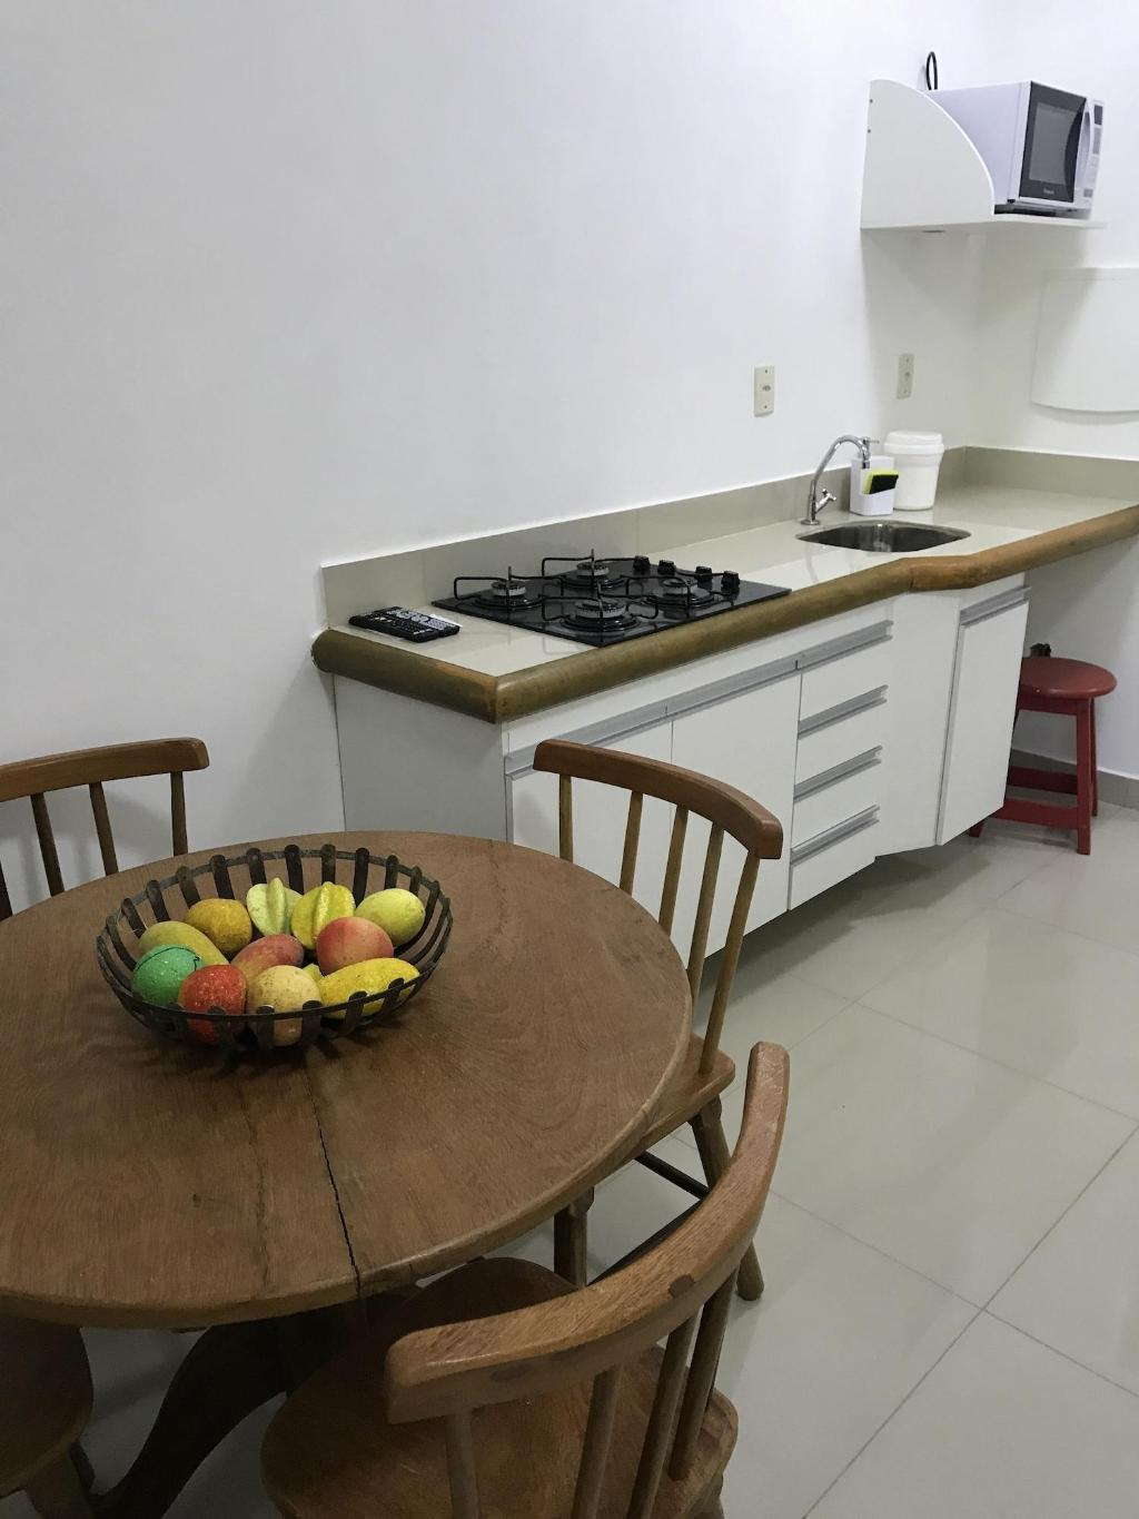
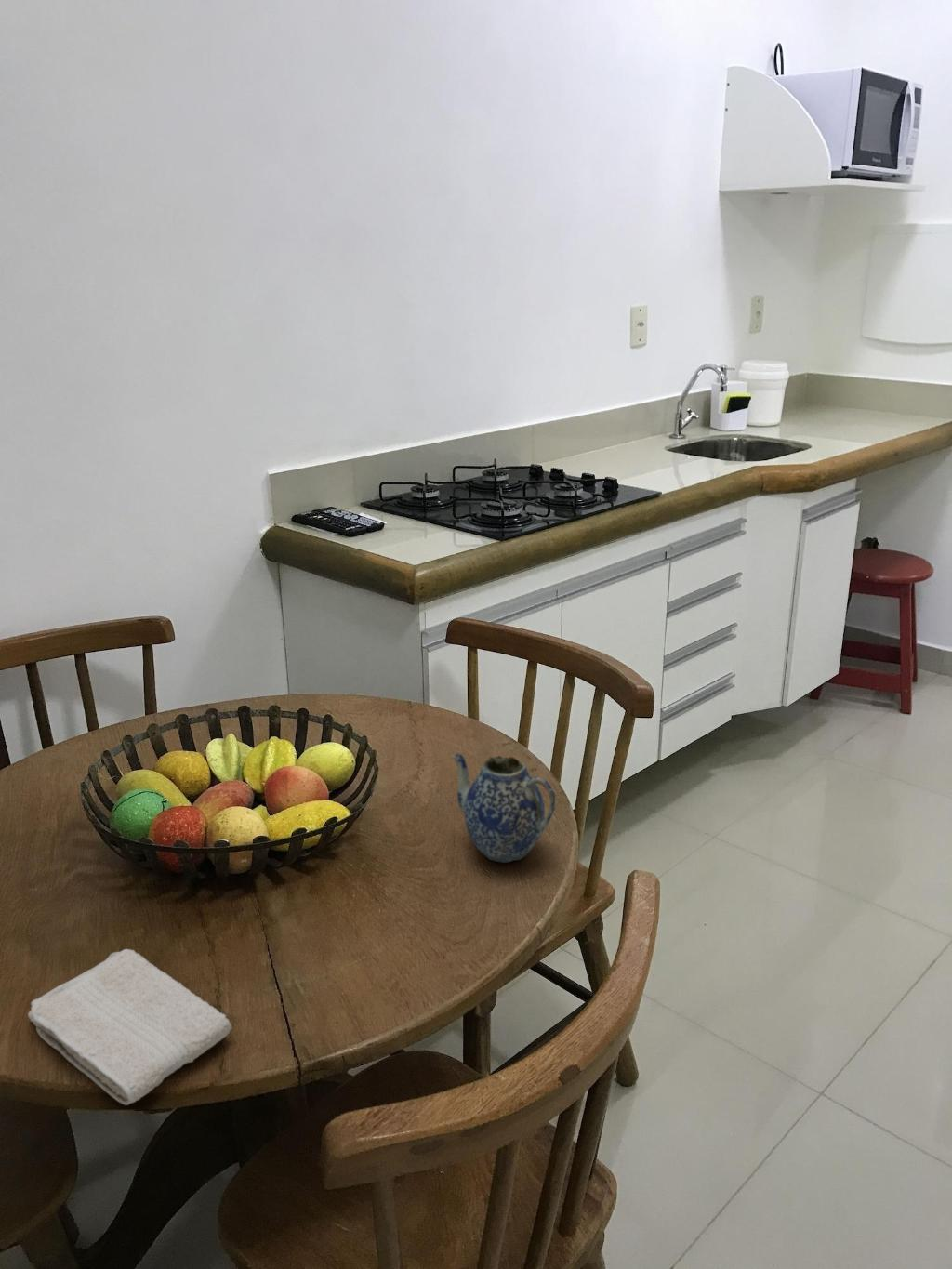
+ washcloth [27,948,233,1106]
+ teapot [451,752,556,864]
